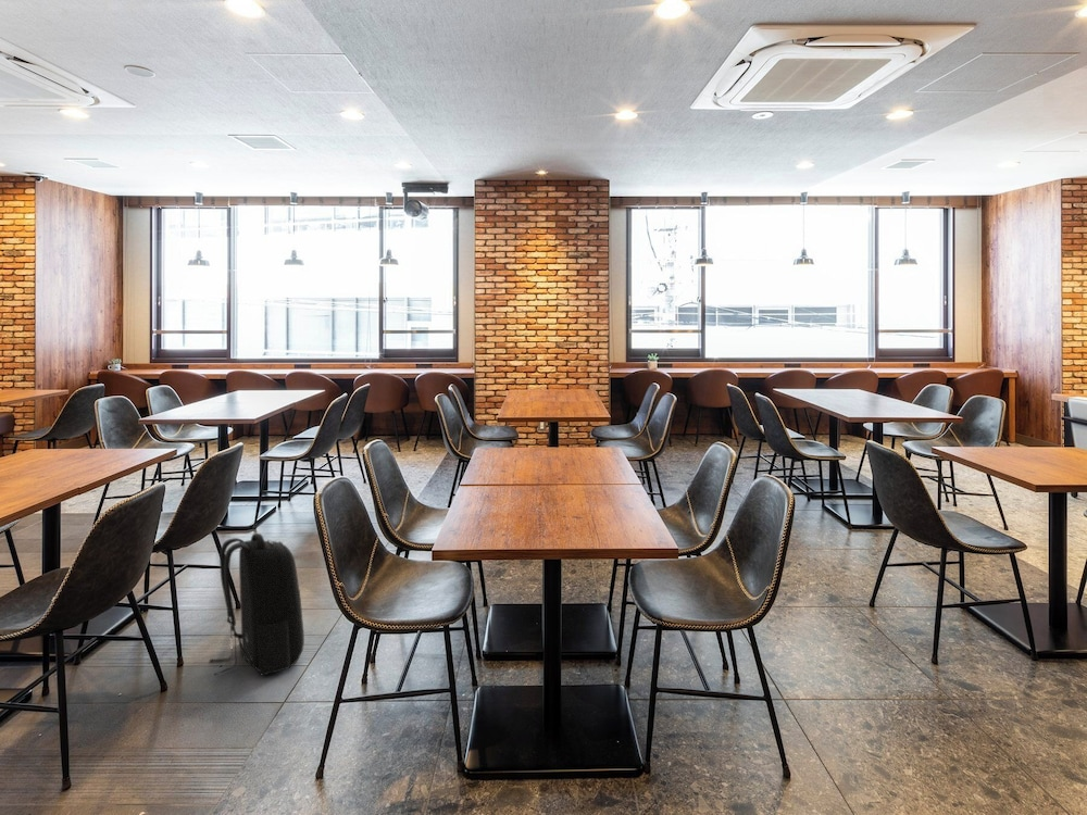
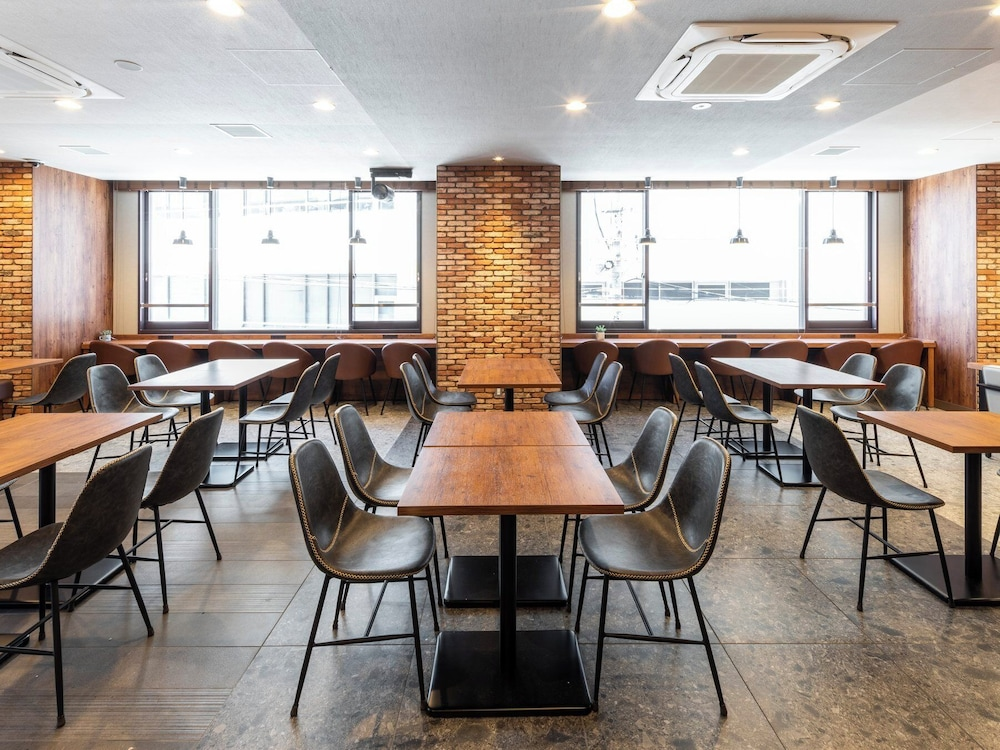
- backpack [209,532,305,676]
